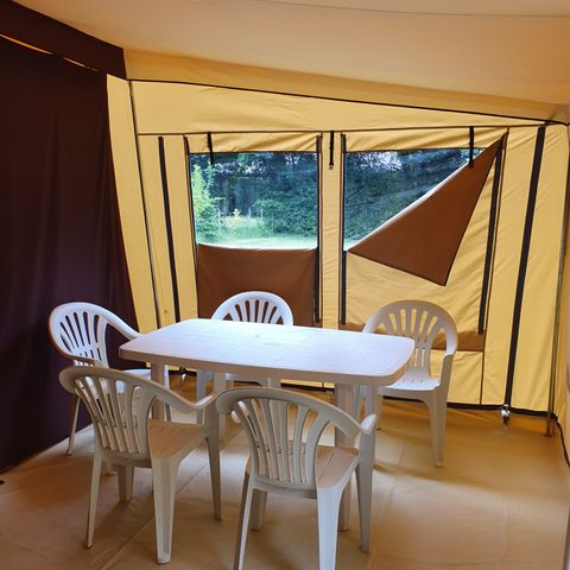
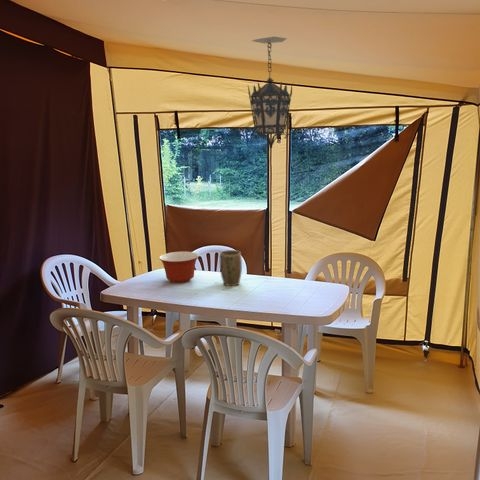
+ mixing bowl [158,251,200,284]
+ hanging lantern [246,36,293,149]
+ plant pot [219,249,243,287]
